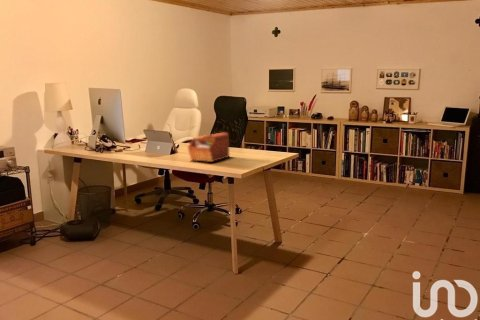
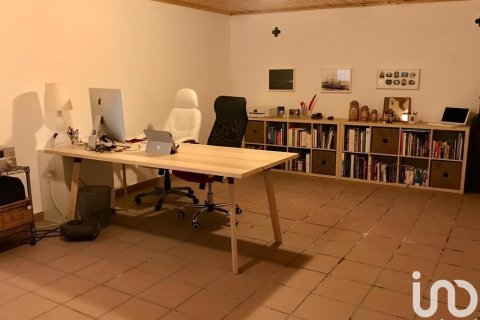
- sewing box [187,132,230,163]
